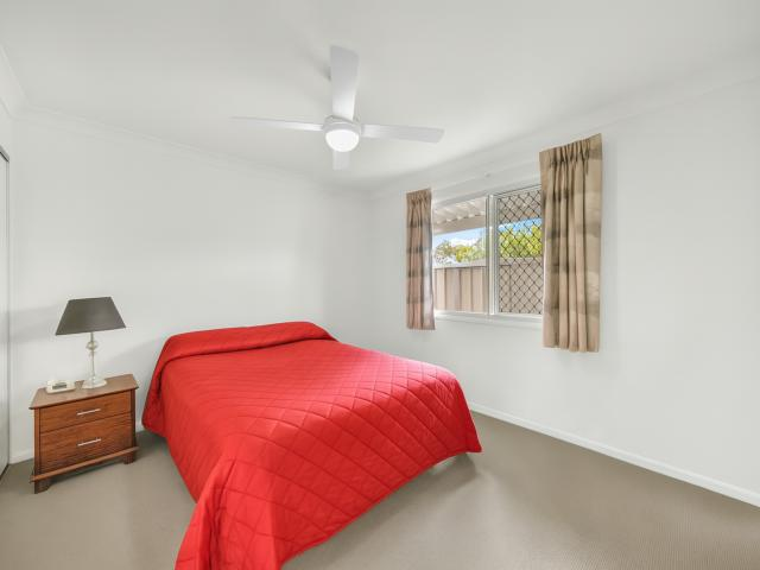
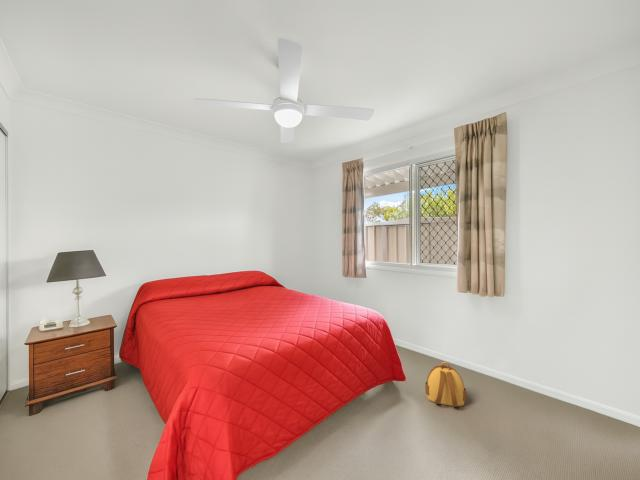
+ backpack [424,361,467,408]
